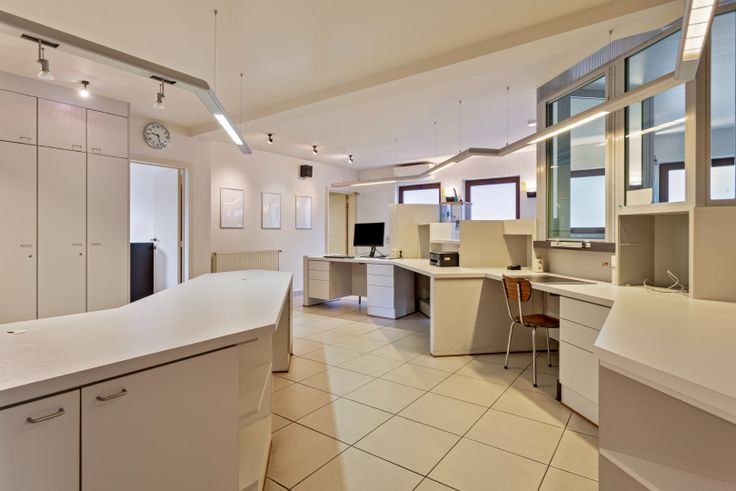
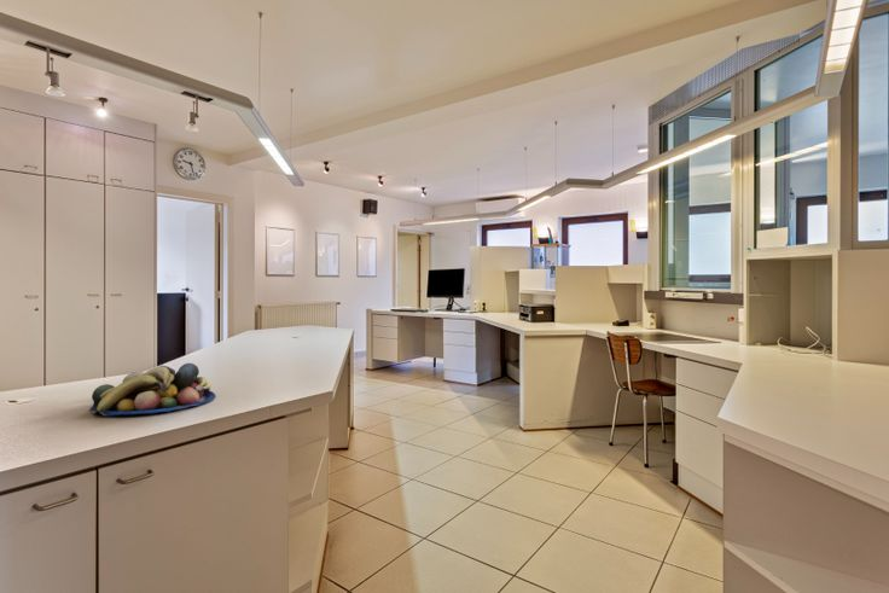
+ fruit bowl [89,362,216,417]
